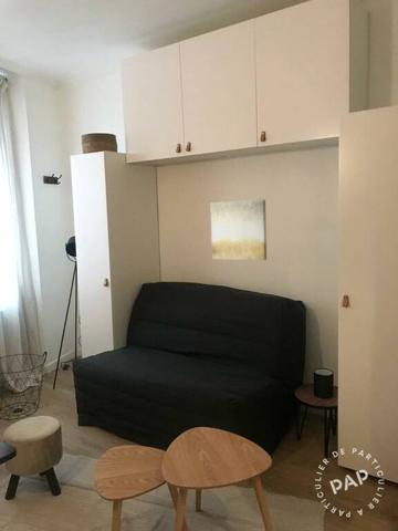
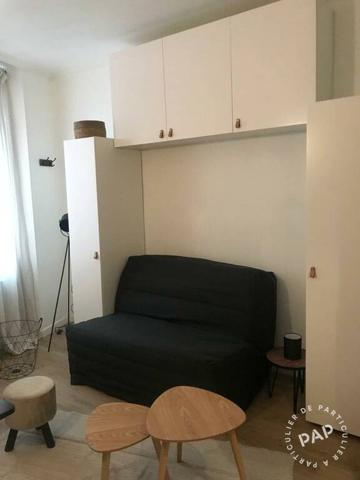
- wall art [209,199,268,261]
